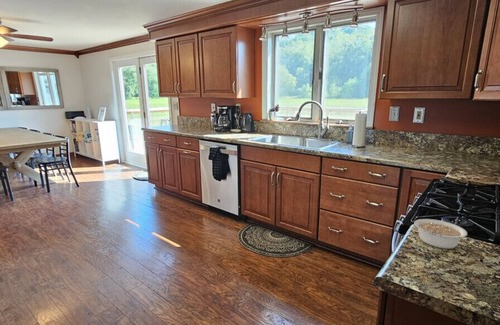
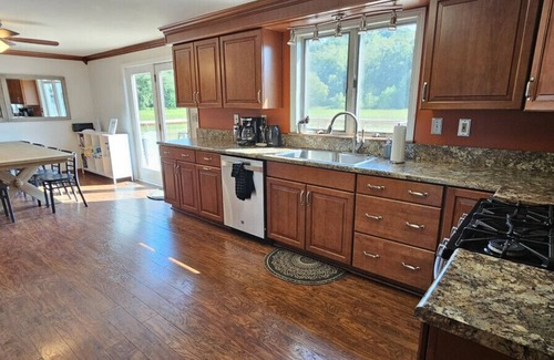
- legume [413,218,469,250]
